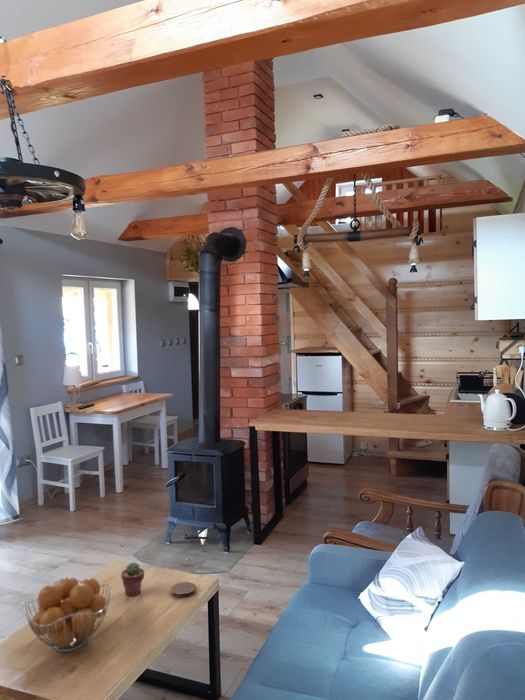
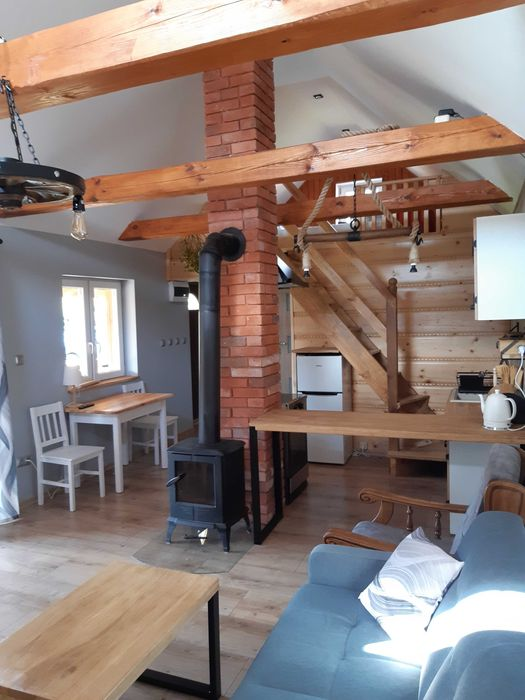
- fruit basket [22,576,112,653]
- potted succulent [120,561,145,597]
- coaster [170,581,197,599]
